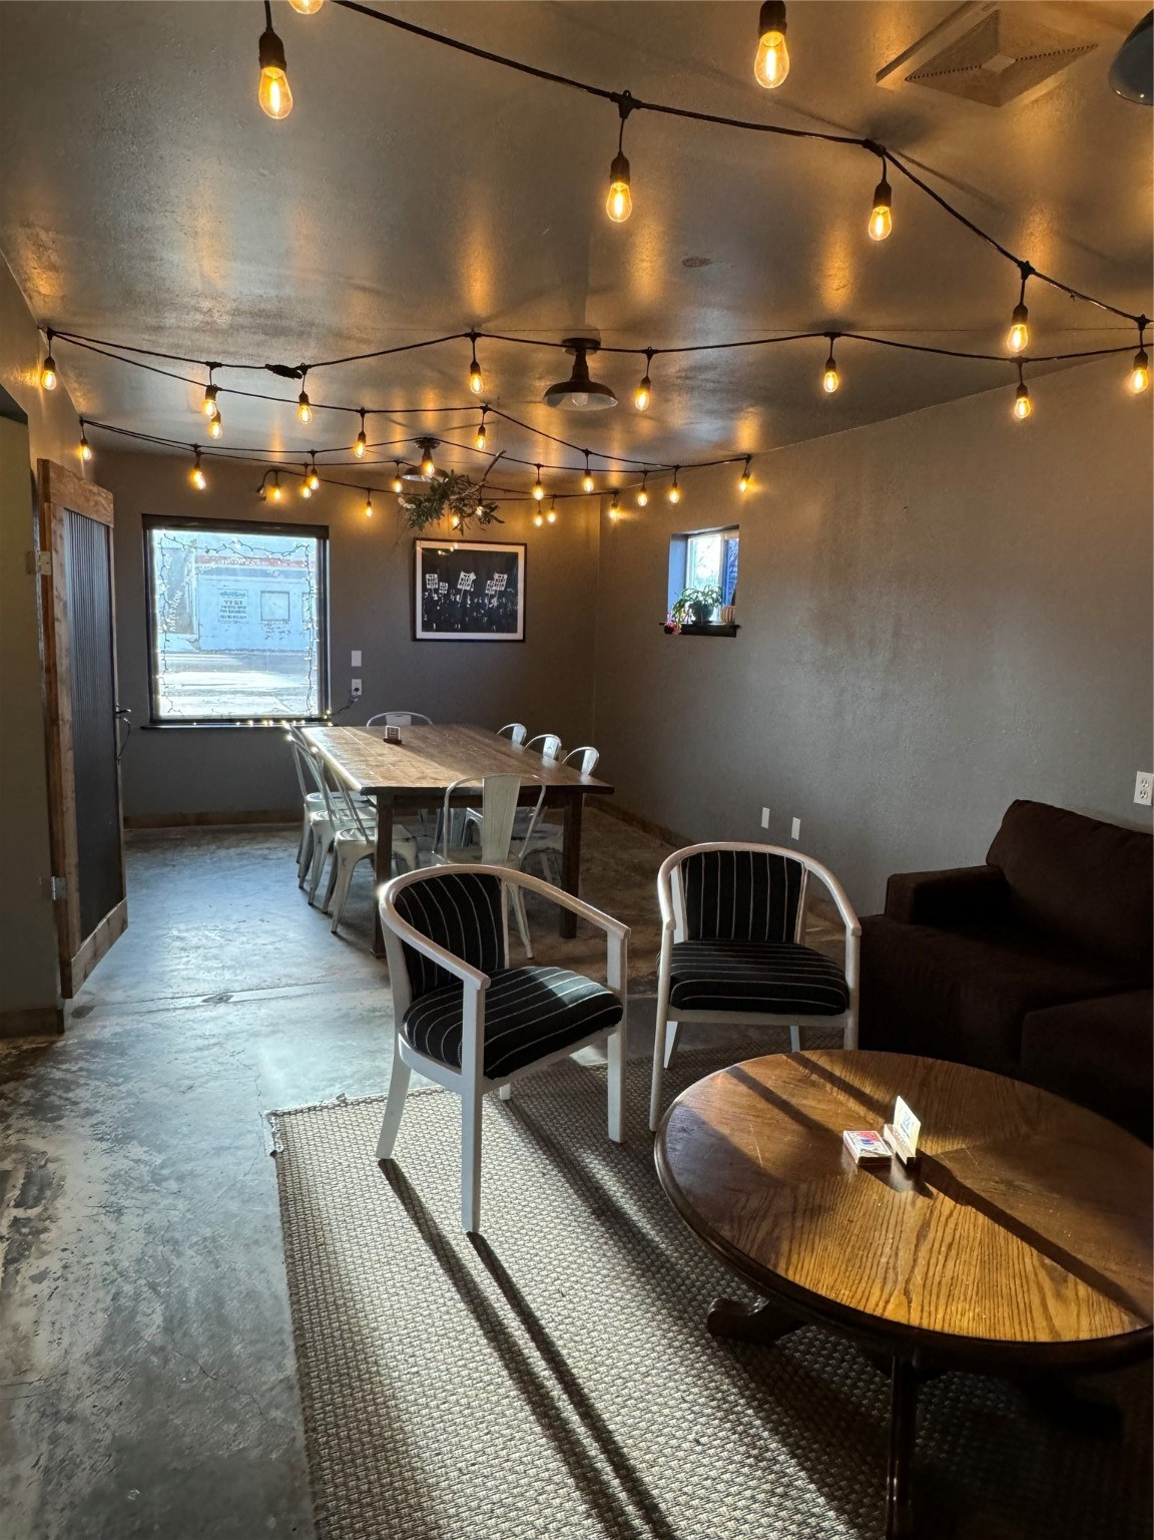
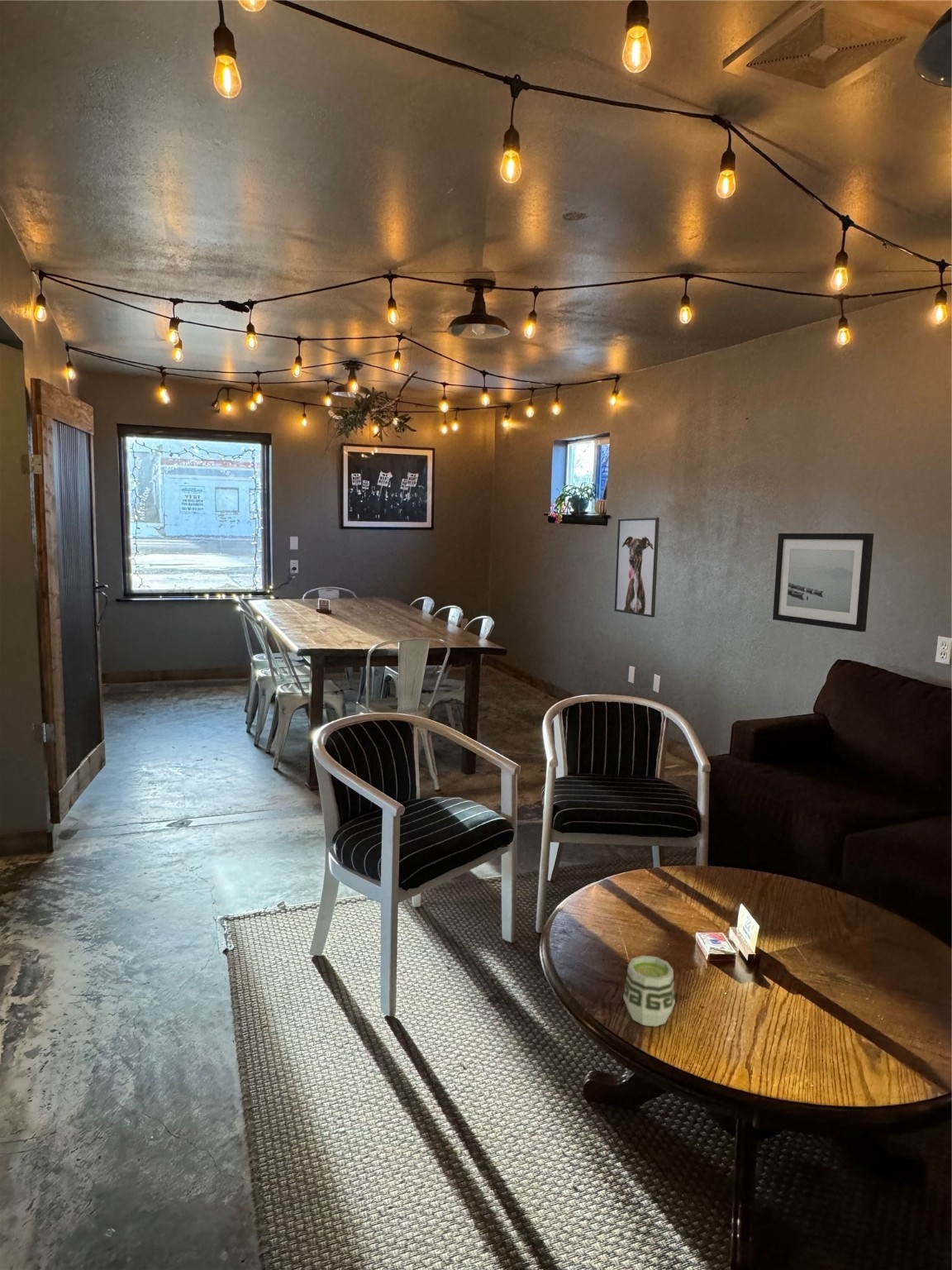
+ wall art [772,532,874,633]
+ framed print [614,517,660,618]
+ cup [622,955,676,1028]
